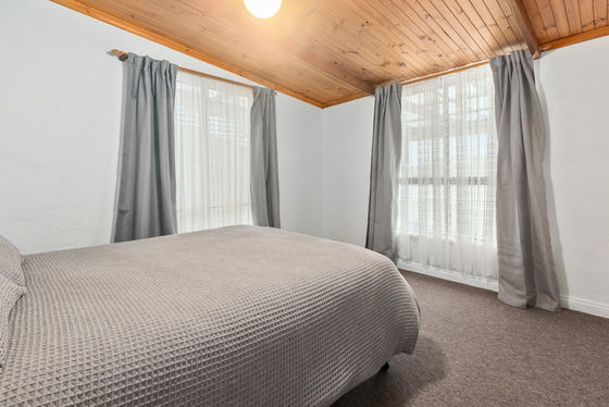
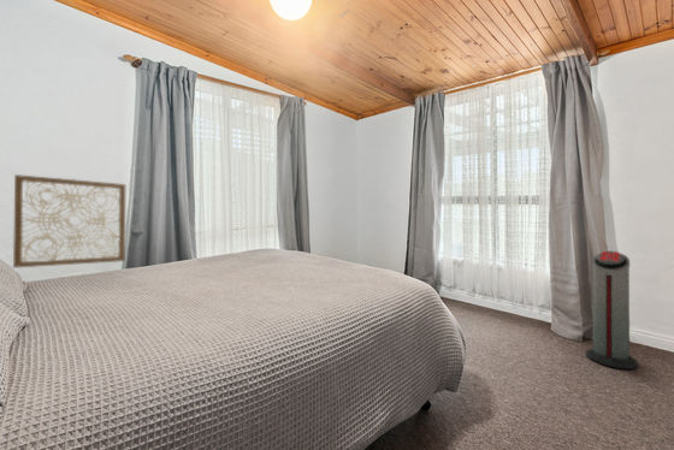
+ air purifier [585,250,639,371]
+ wall art [12,173,126,270]
